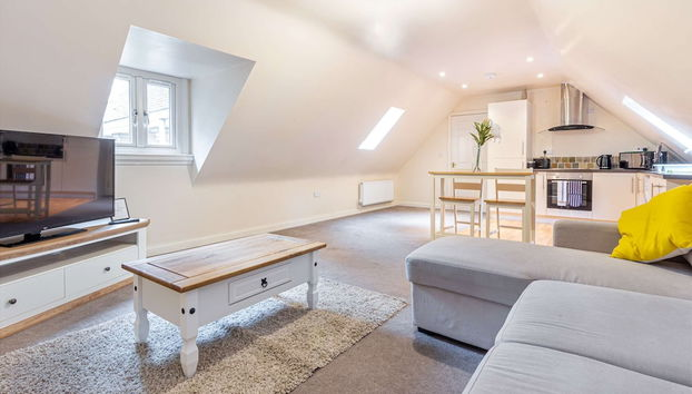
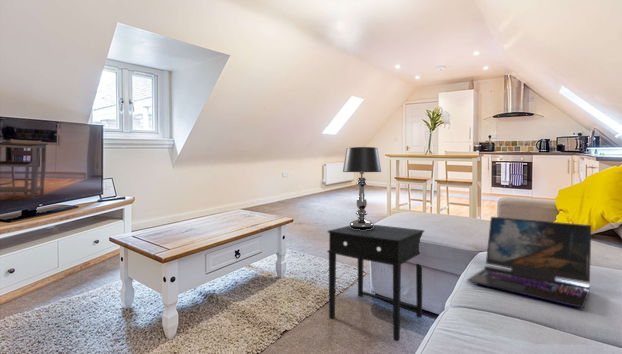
+ side table [327,224,425,343]
+ laptop [466,216,592,309]
+ table lamp [342,146,382,230]
